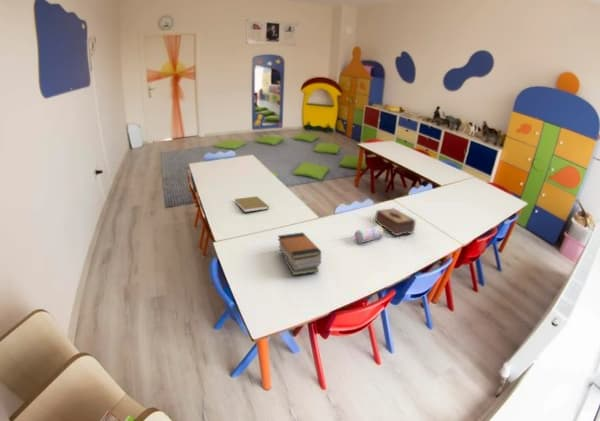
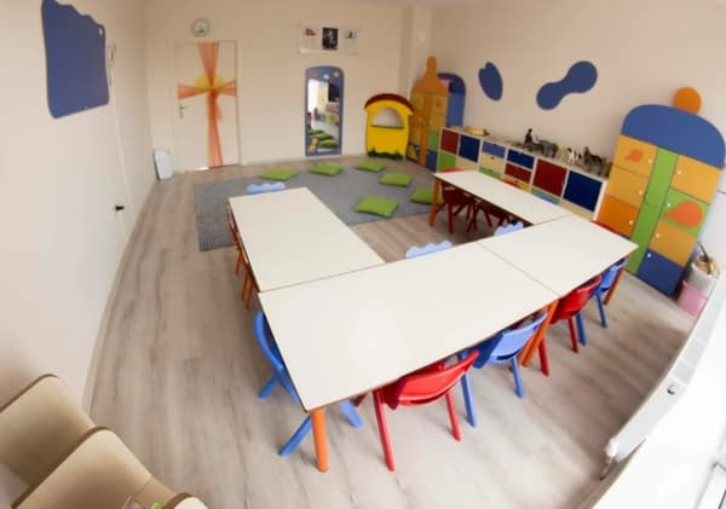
- tissue box [374,208,417,237]
- pencil case [354,224,384,244]
- book stack [277,231,323,276]
- book [234,195,270,213]
